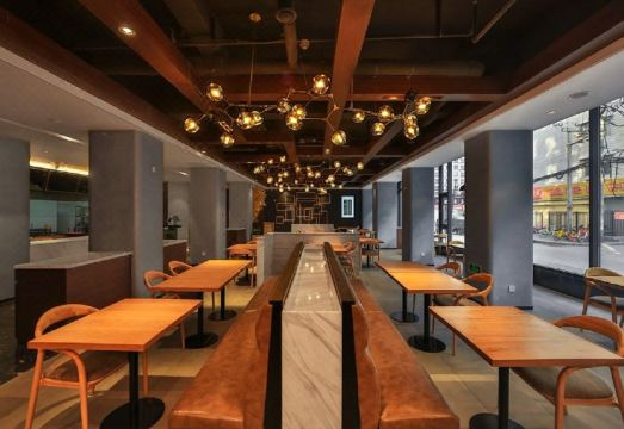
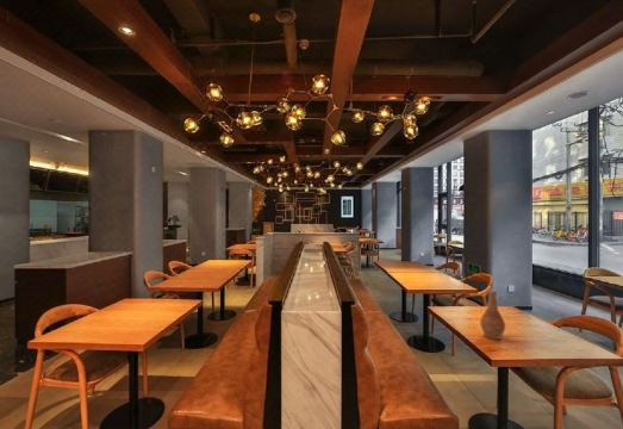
+ vase [479,288,506,341]
